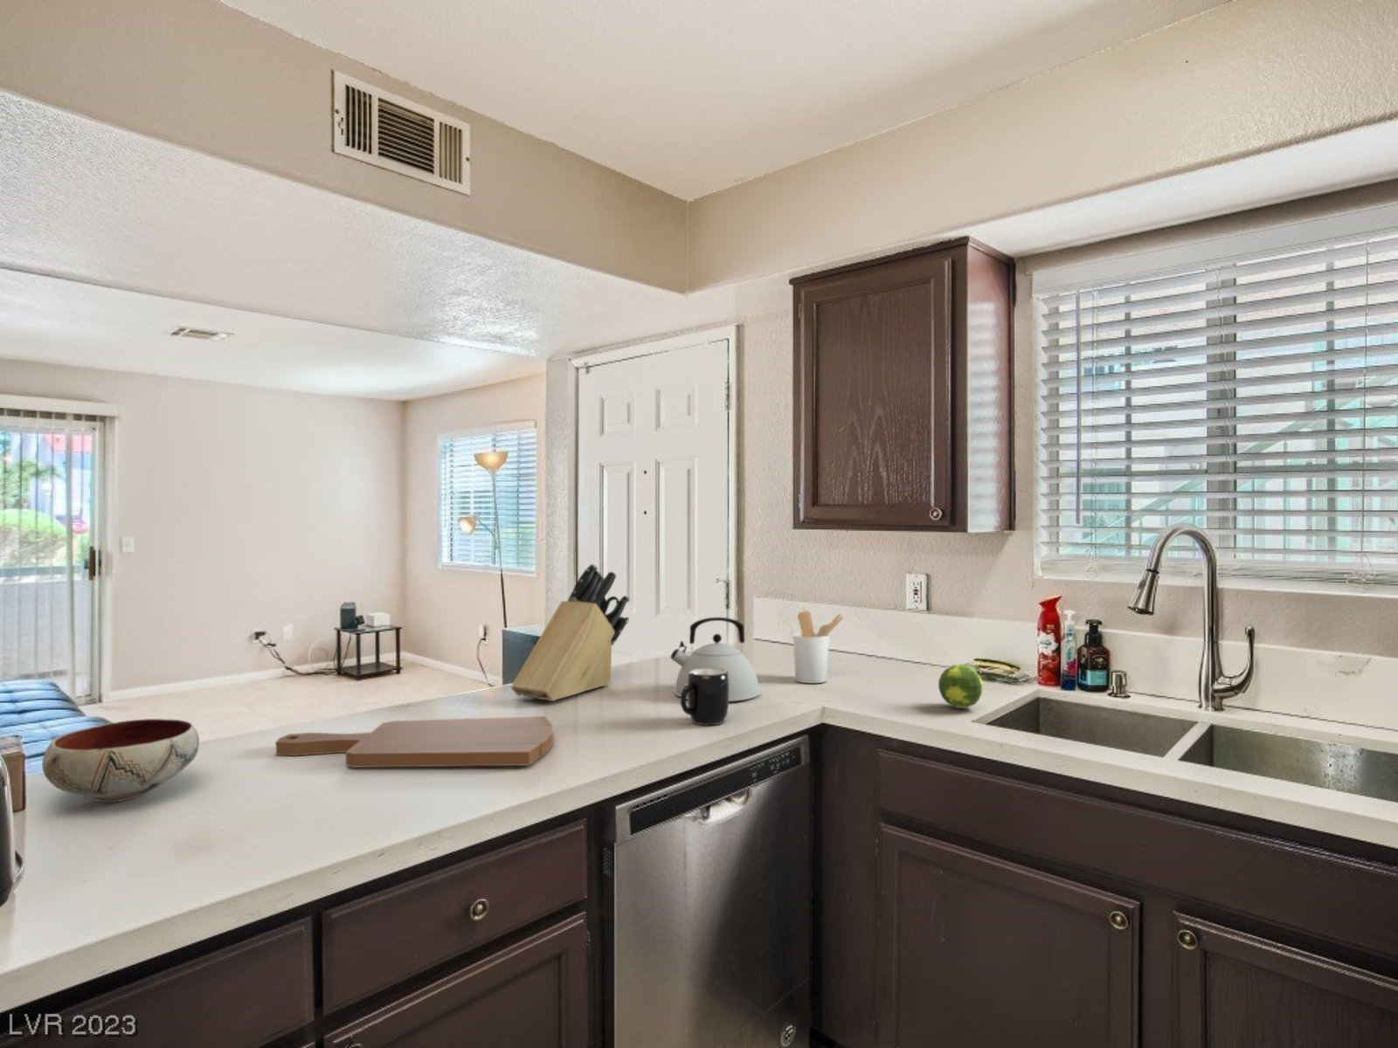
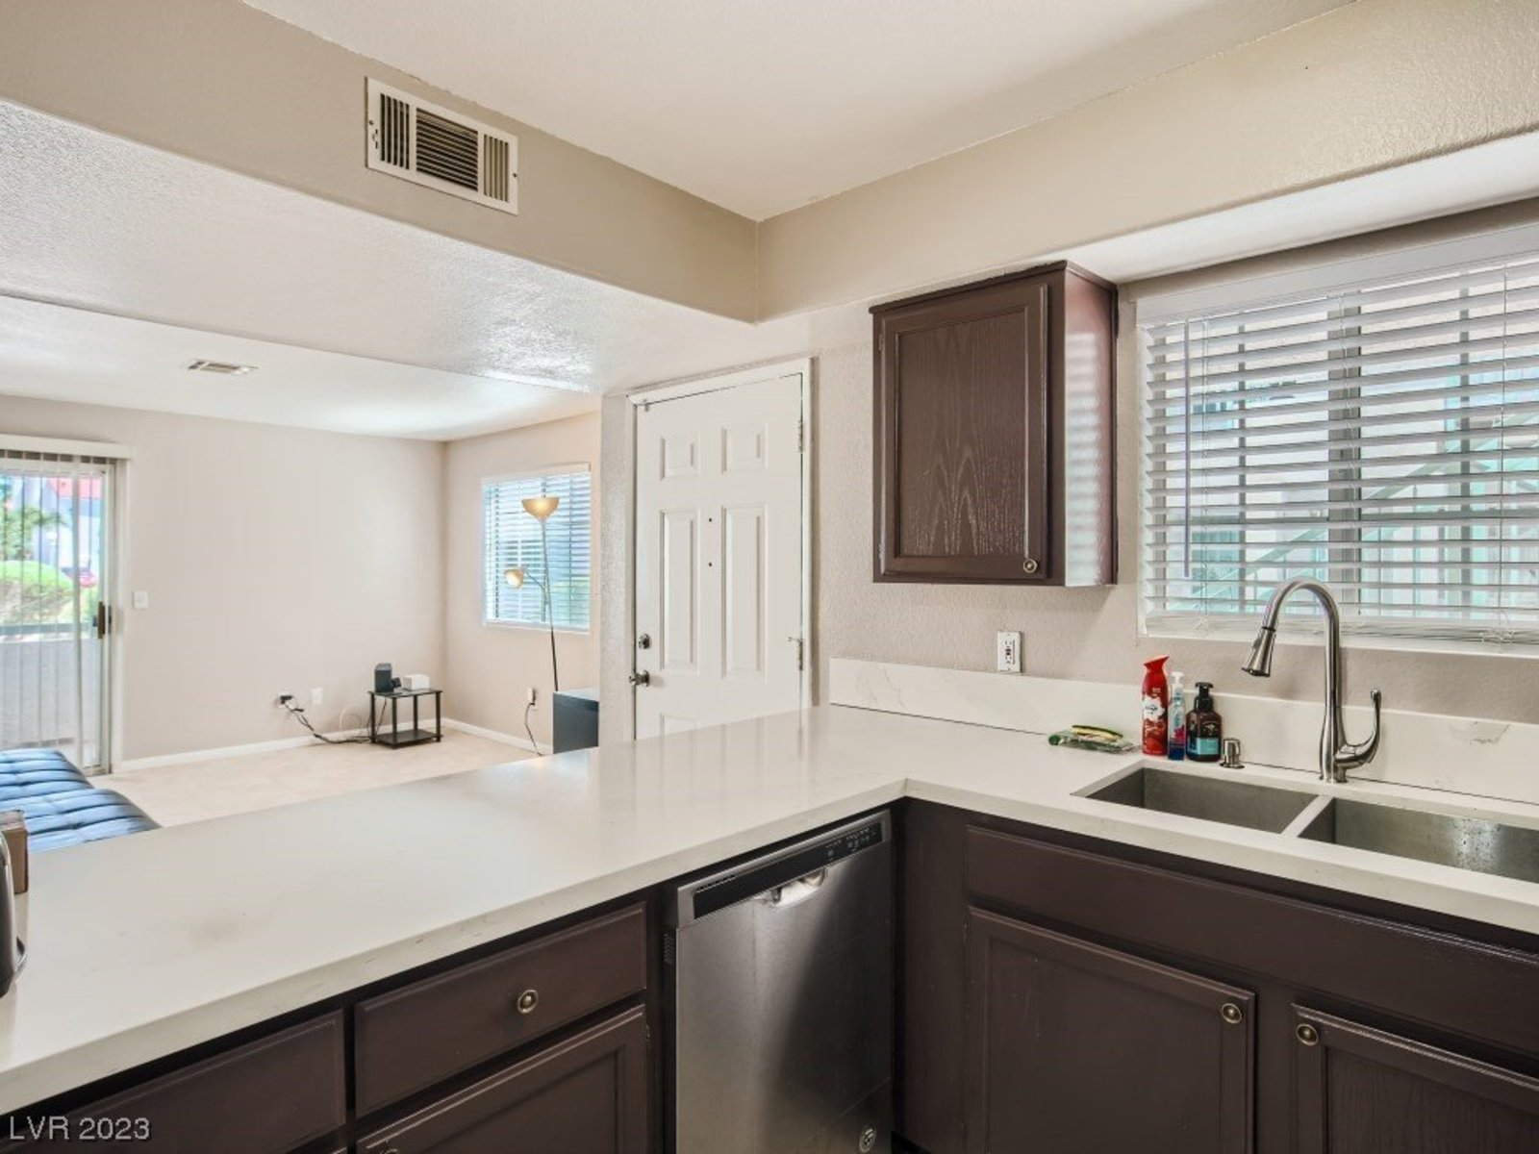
- mug [680,668,730,725]
- fruit [938,664,984,709]
- knife block [511,564,630,702]
- kettle [670,616,761,702]
- cutting board [275,716,554,768]
- bowl [41,718,200,804]
- utensil holder [791,610,845,684]
